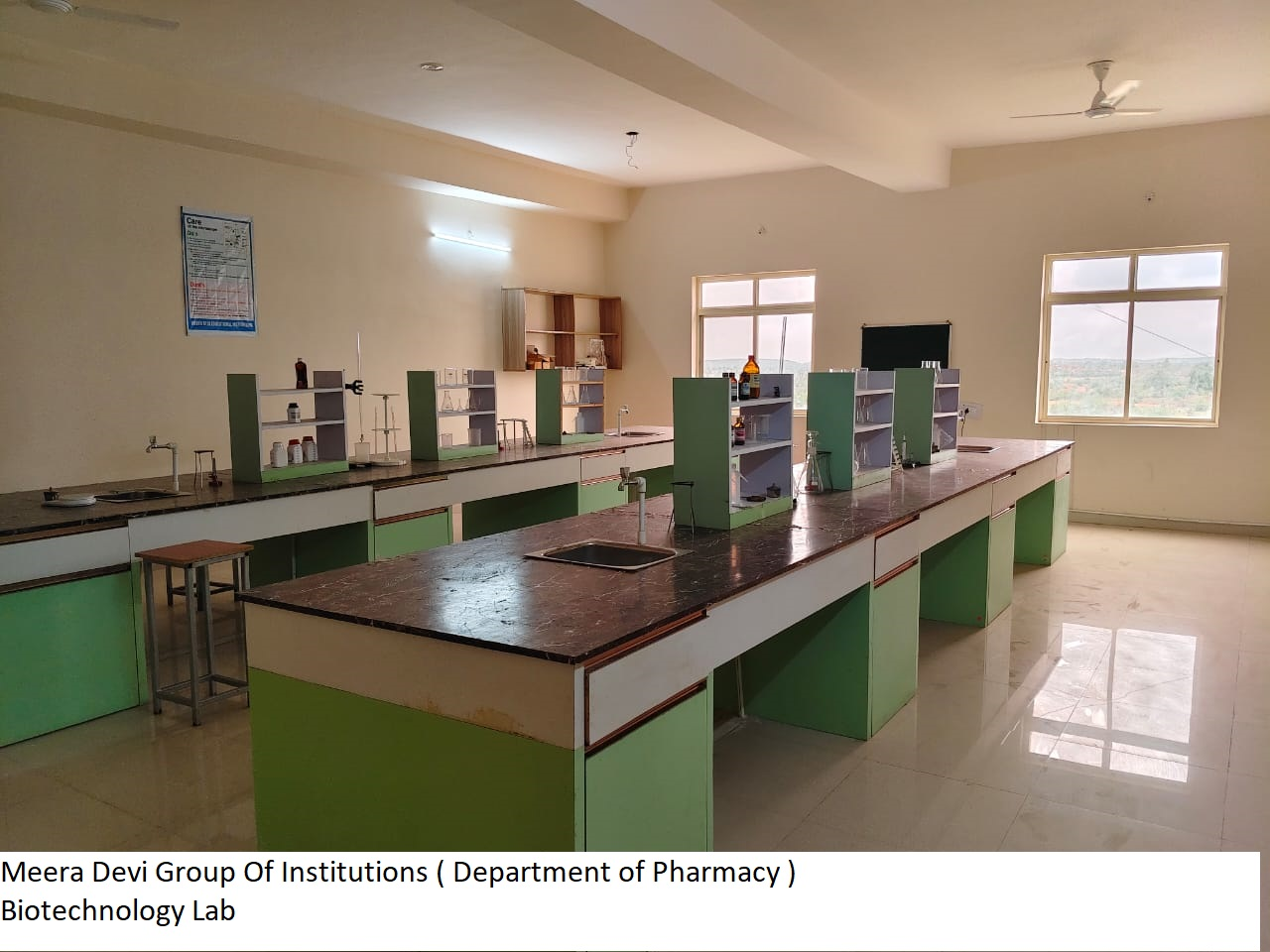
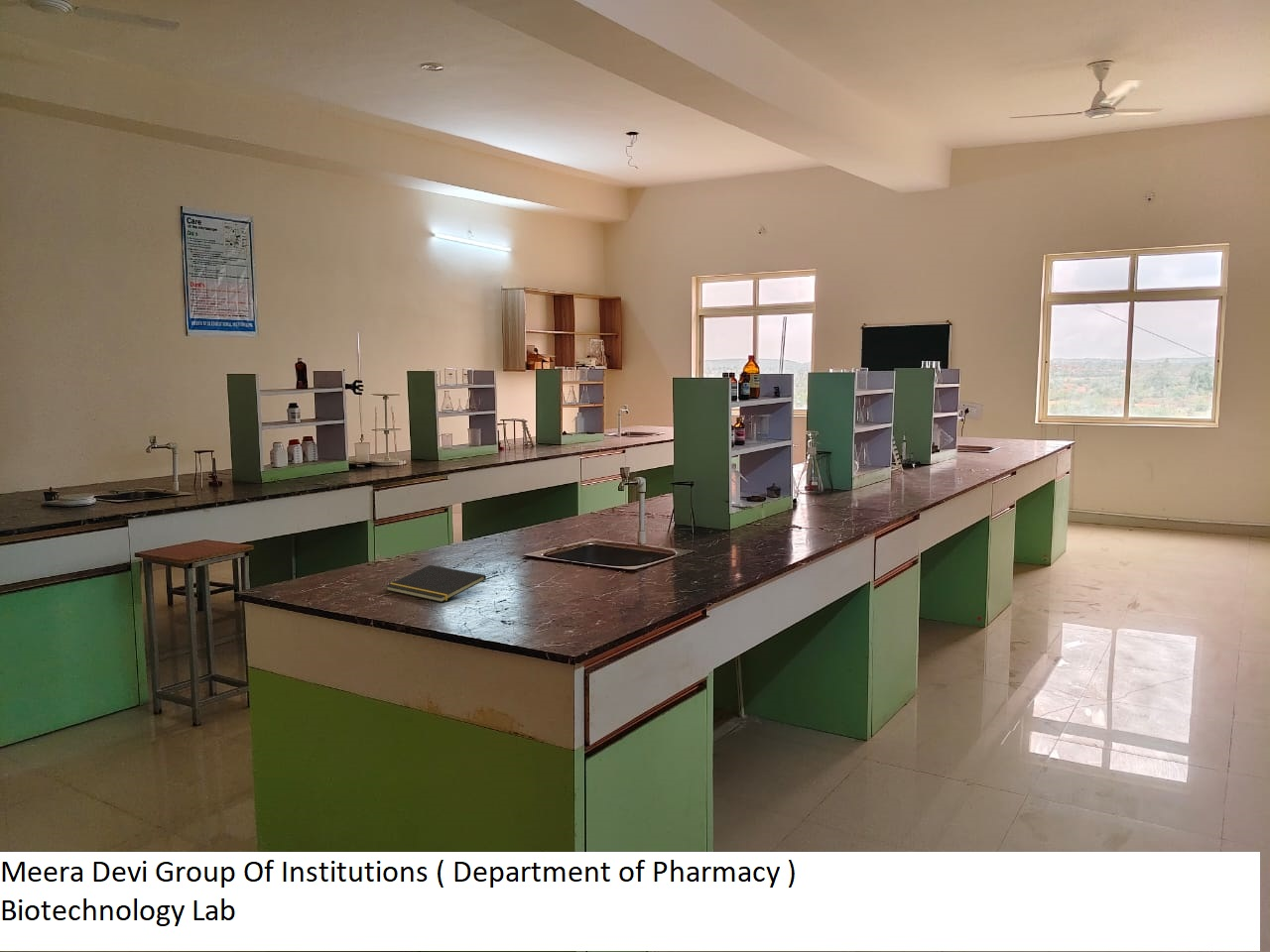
+ notepad [385,564,487,603]
